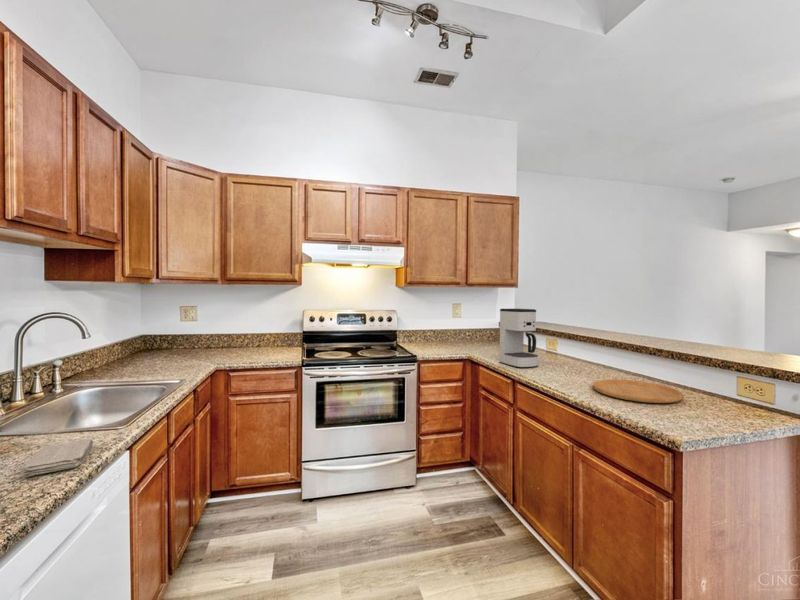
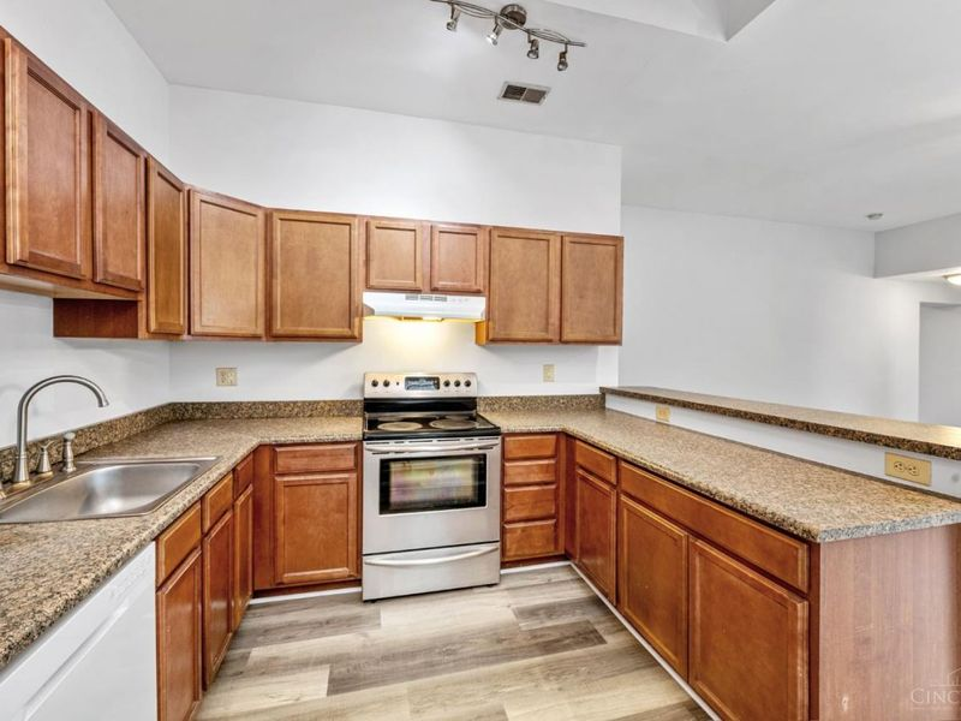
- cutting board [592,379,685,404]
- washcloth [21,438,93,478]
- coffee maker [498,308,539,369]
